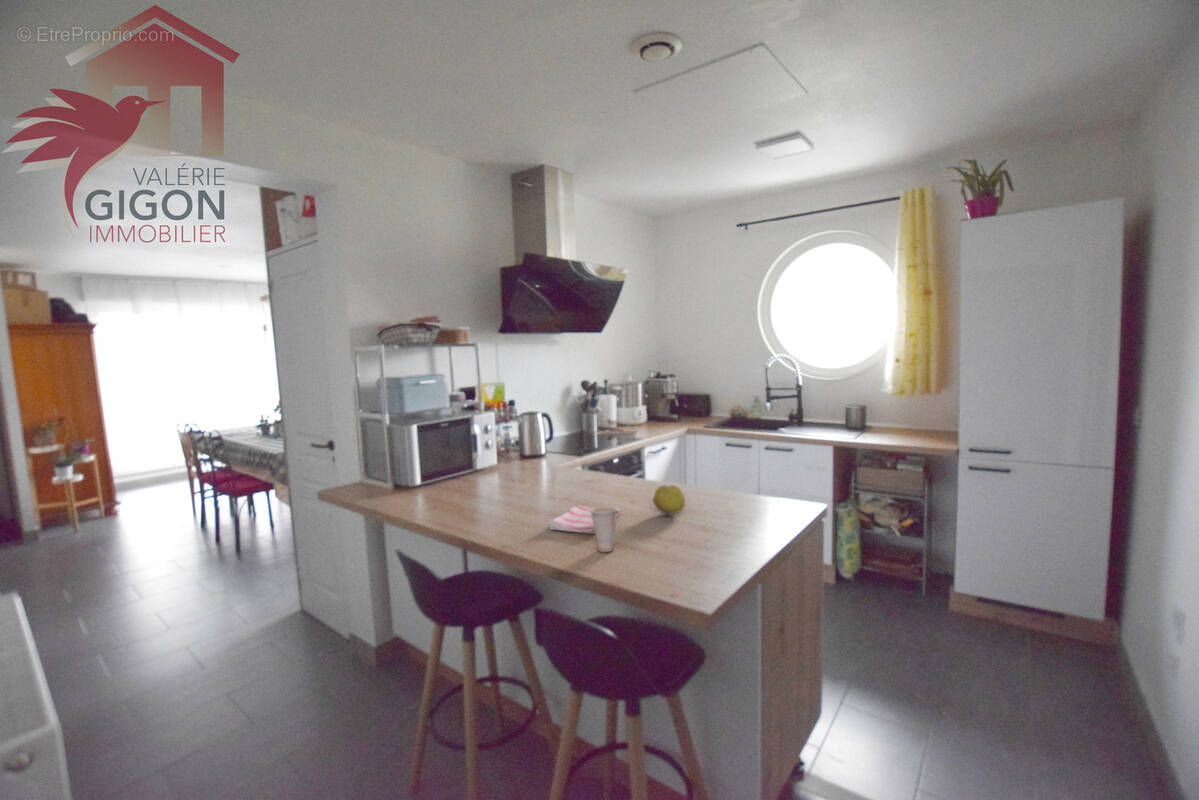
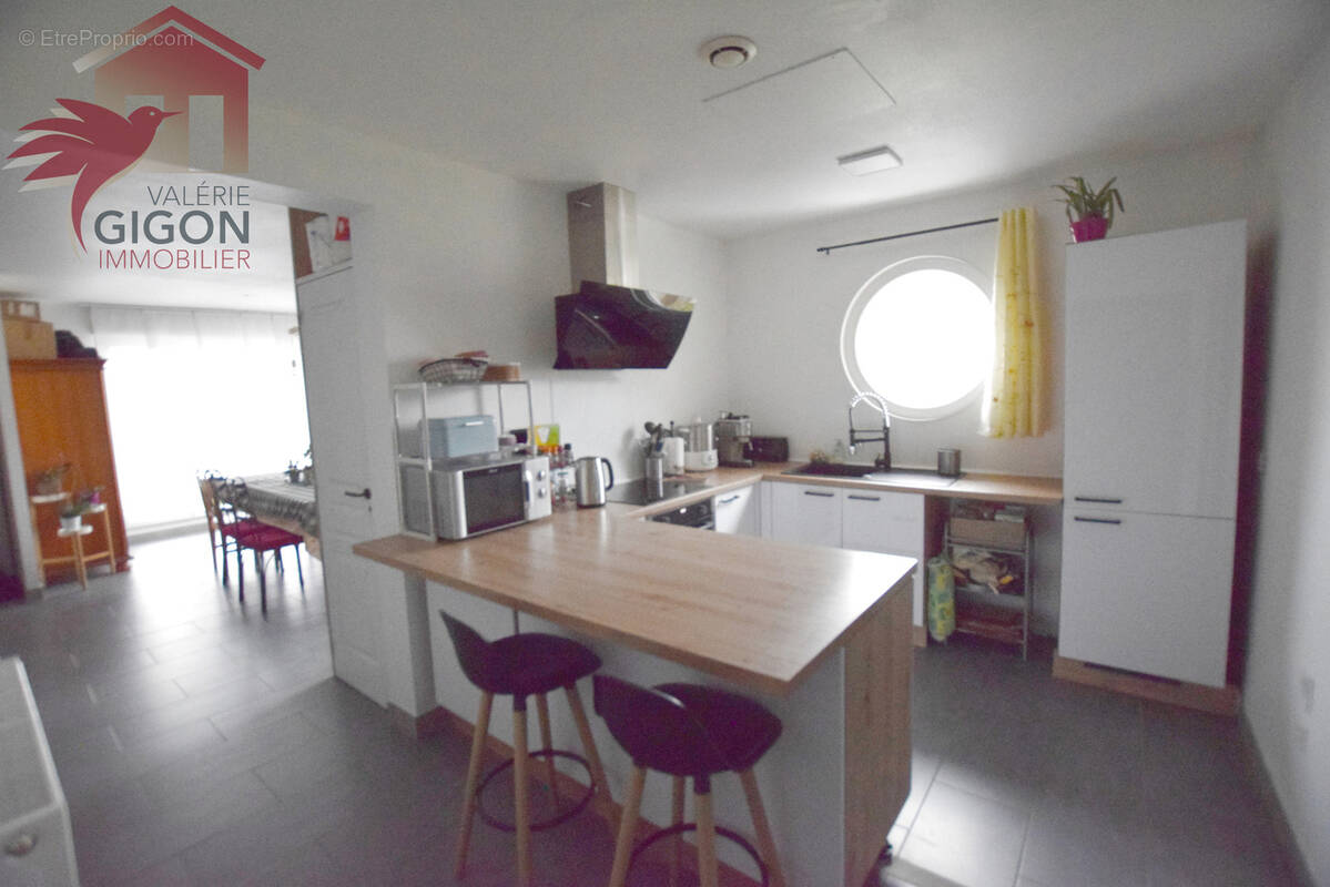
- dish towel [548,504,622,535]
- cup [590,506,618,553]
- fruit [652,484,687,516]
